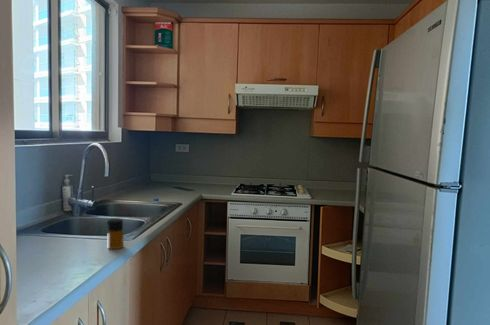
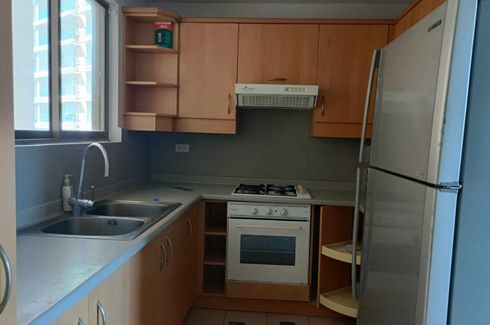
- bottle [107,218,125,250]
